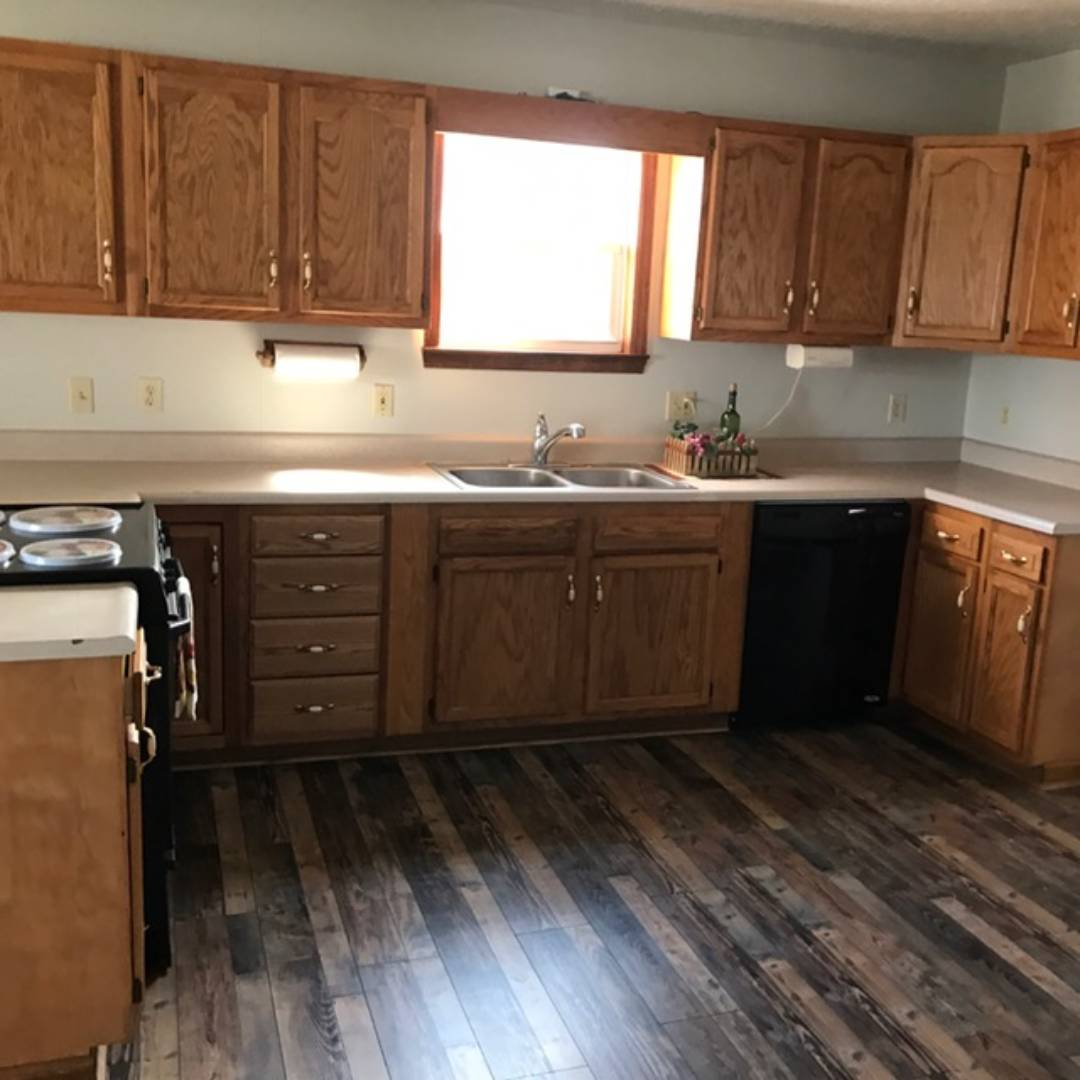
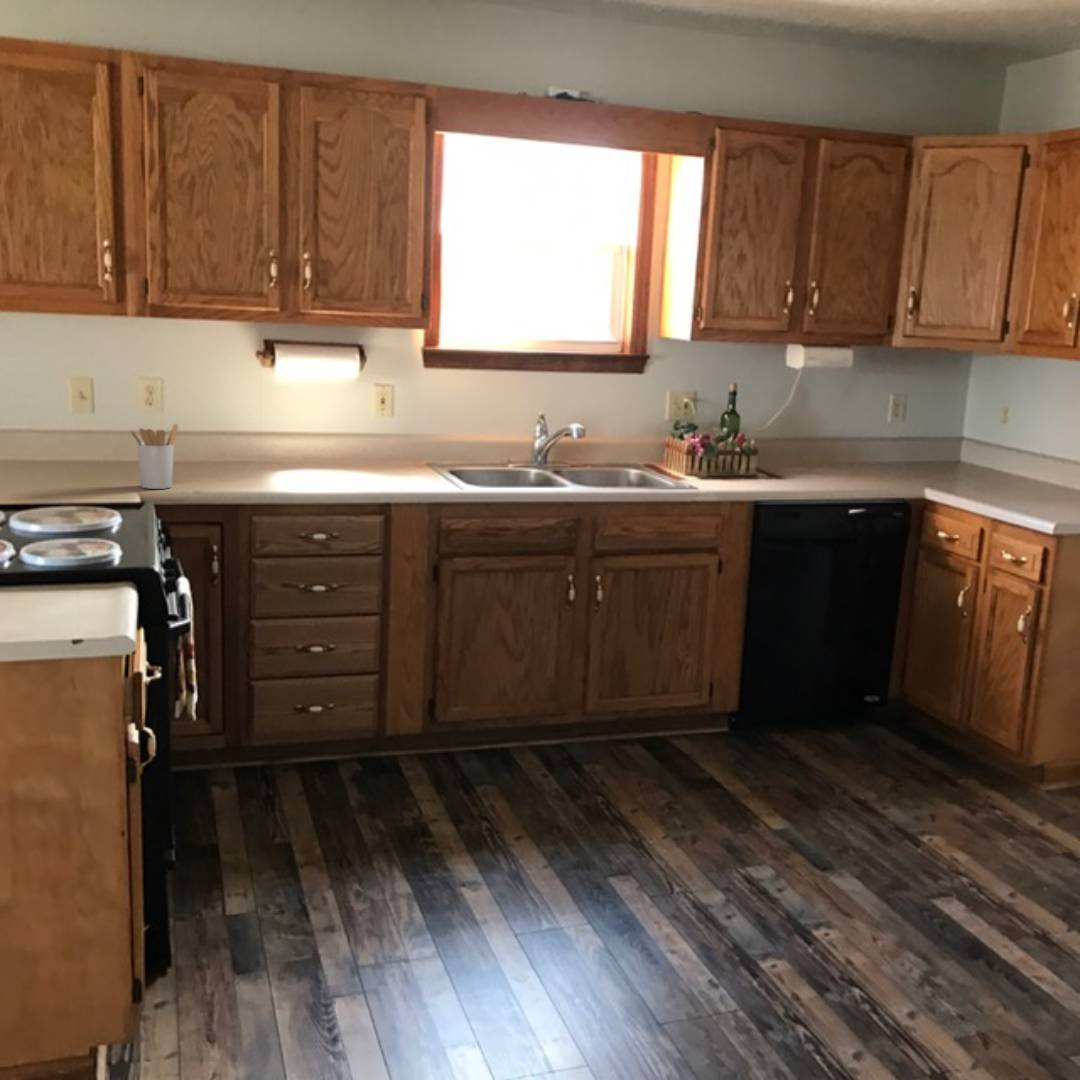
+ utensil holder [129,423,179,490]
